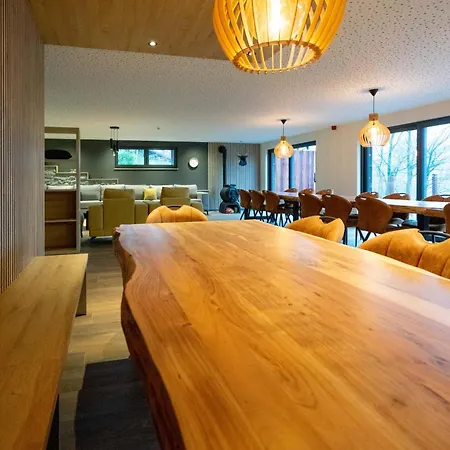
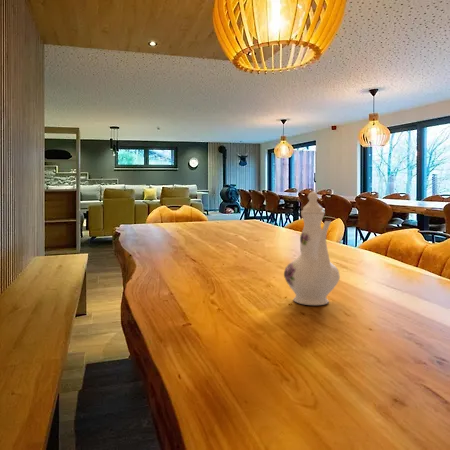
+ chinaware [283,191,341,306]
